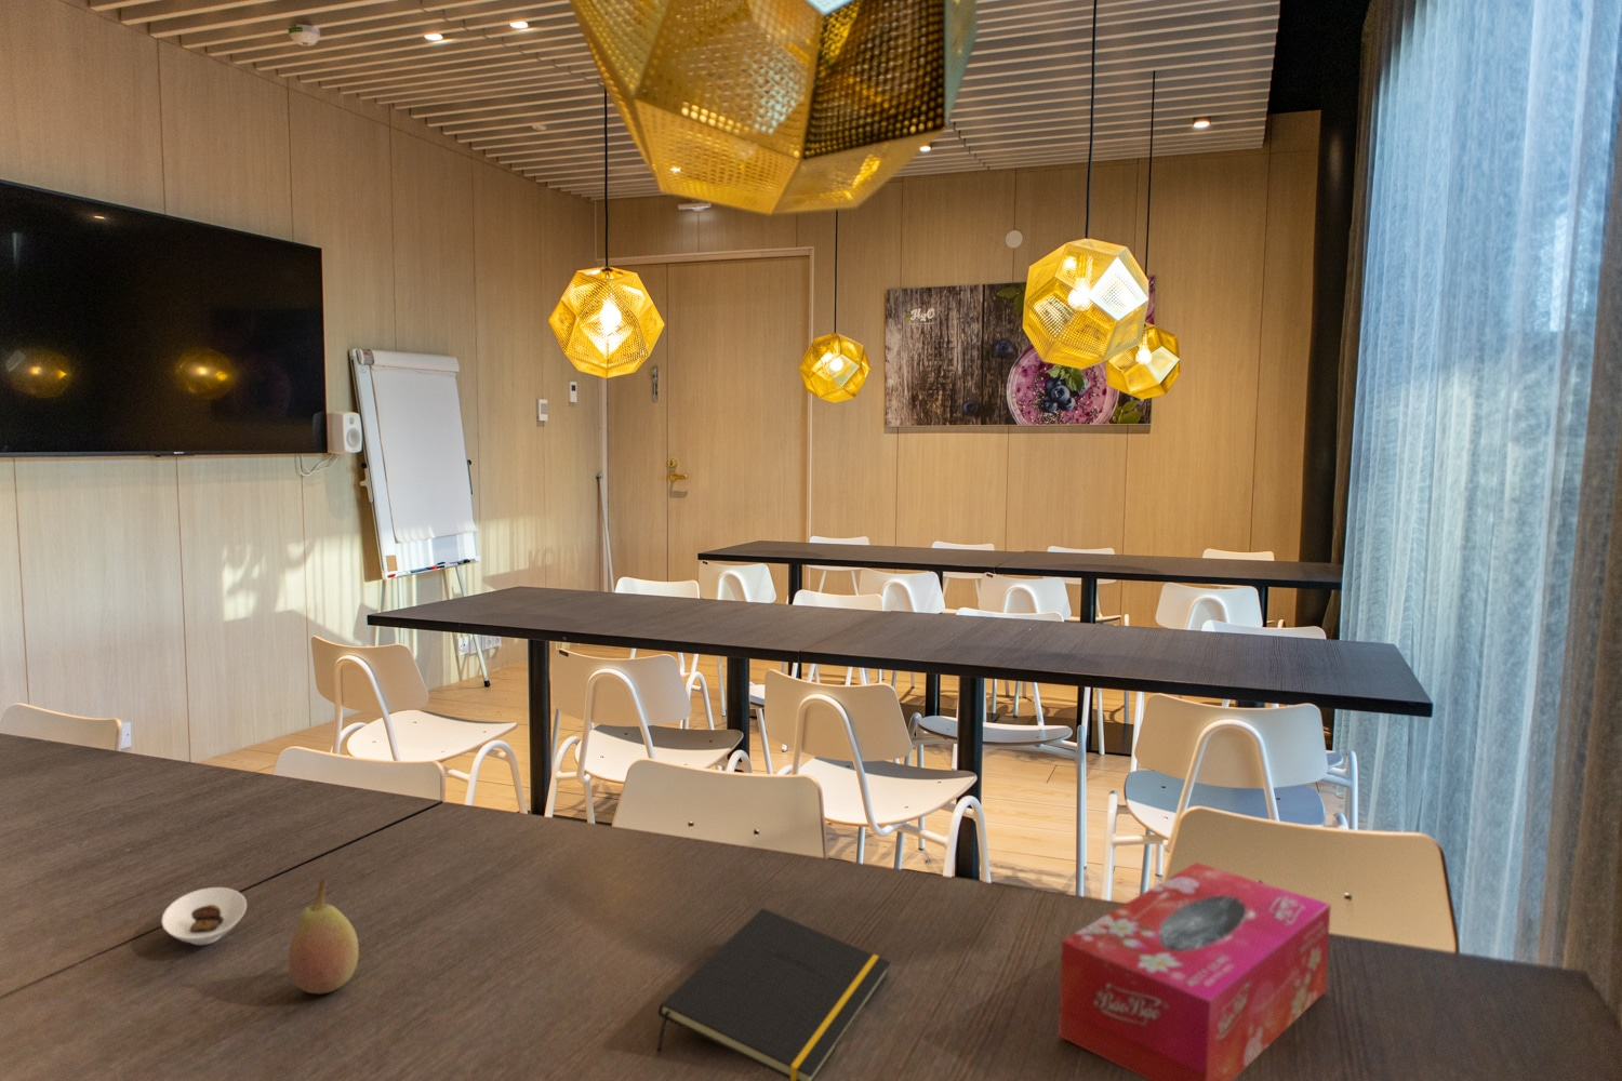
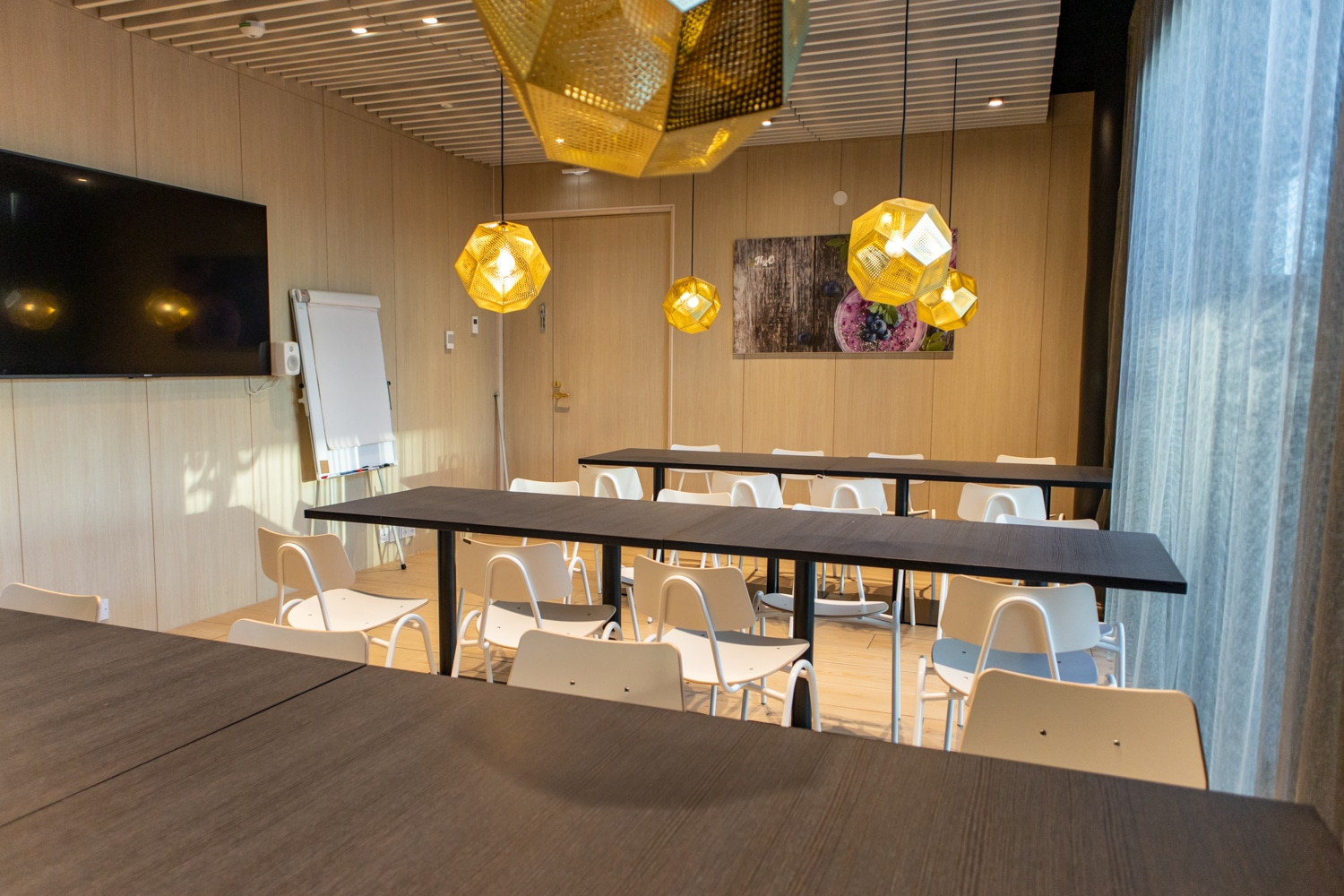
- fruit [287,878,360,994]
- saucer [162,887,247,946]
- tissue box [1057,861,1332,1081]
- notepad [655,907,892,1081]
